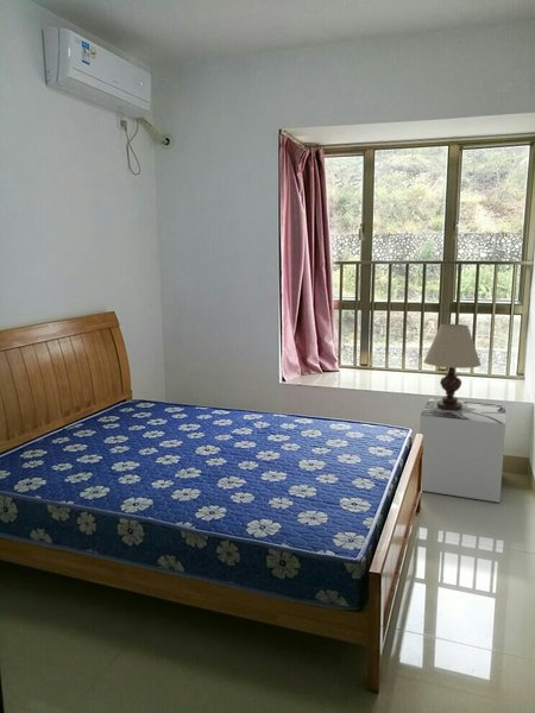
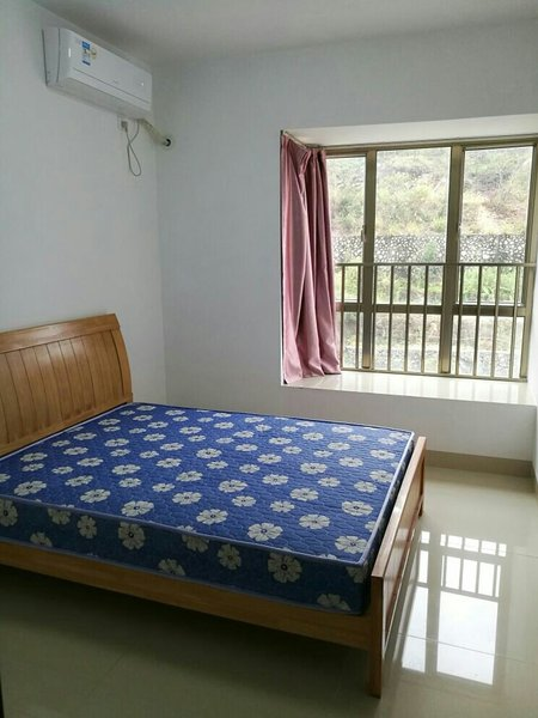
- cardboard box [418,397,506,504]
- table lamp [422,323,483,414]
